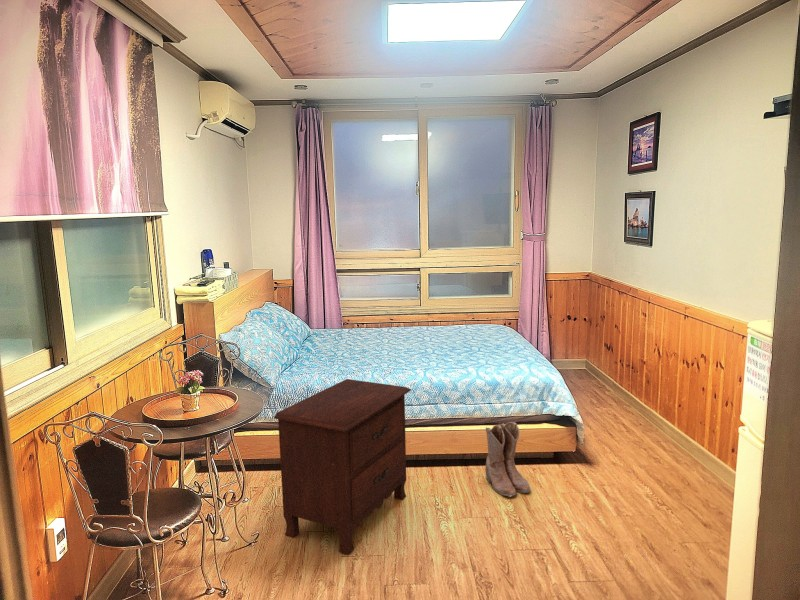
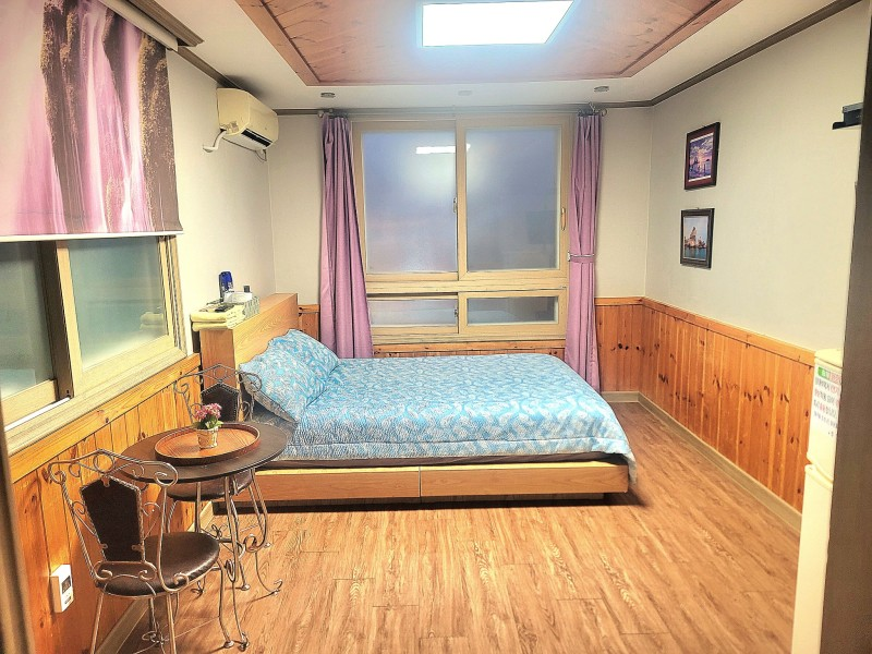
- boots [484,421,532,498]
- nightstand [273,378,412,555]
